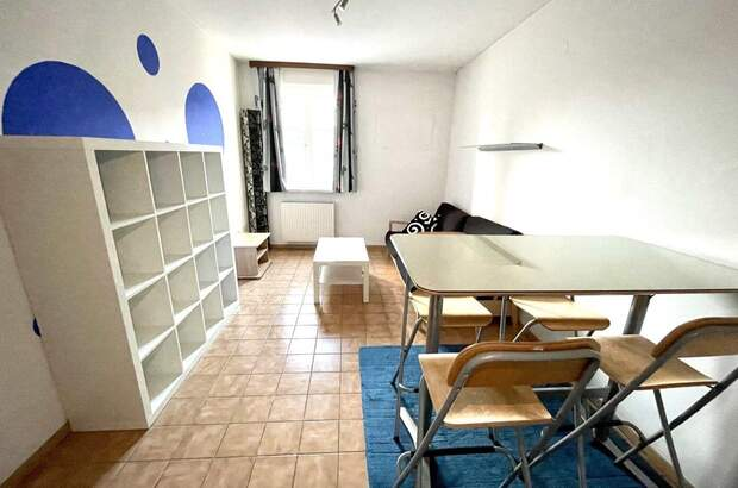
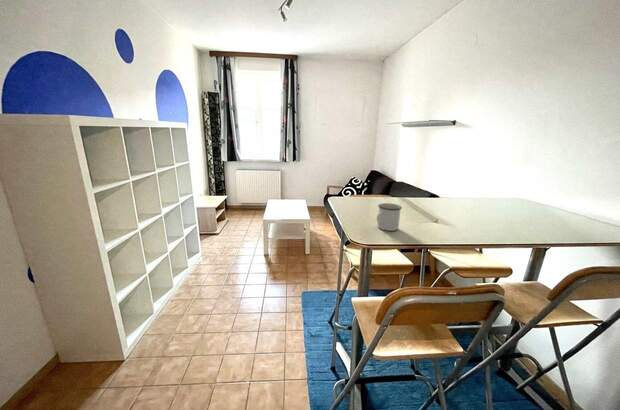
+ mug [376,202,403,232]
